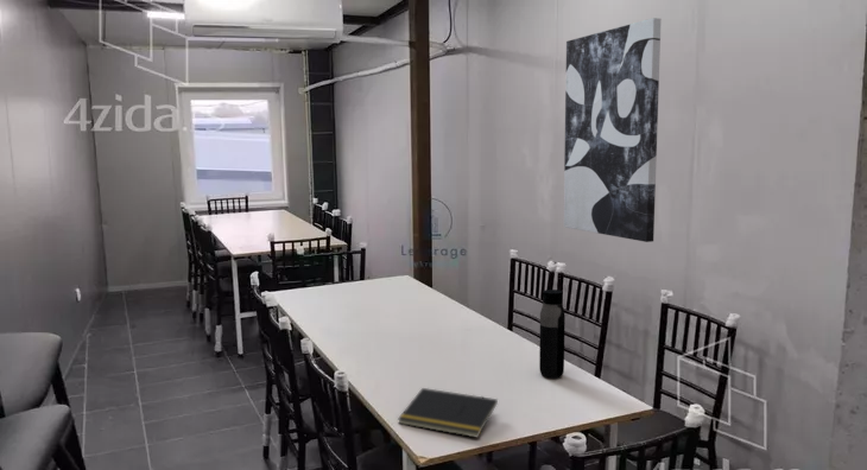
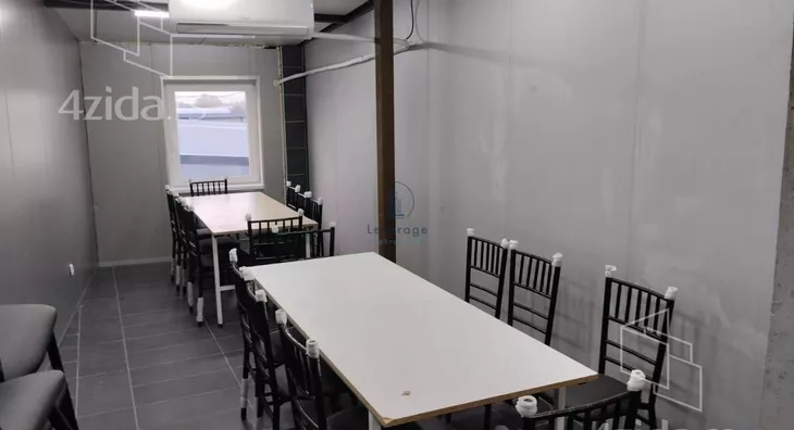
- water bottle [538,288,567,380]
- wall art [563,17,663,243]
- notepad [397,387,499,439]
